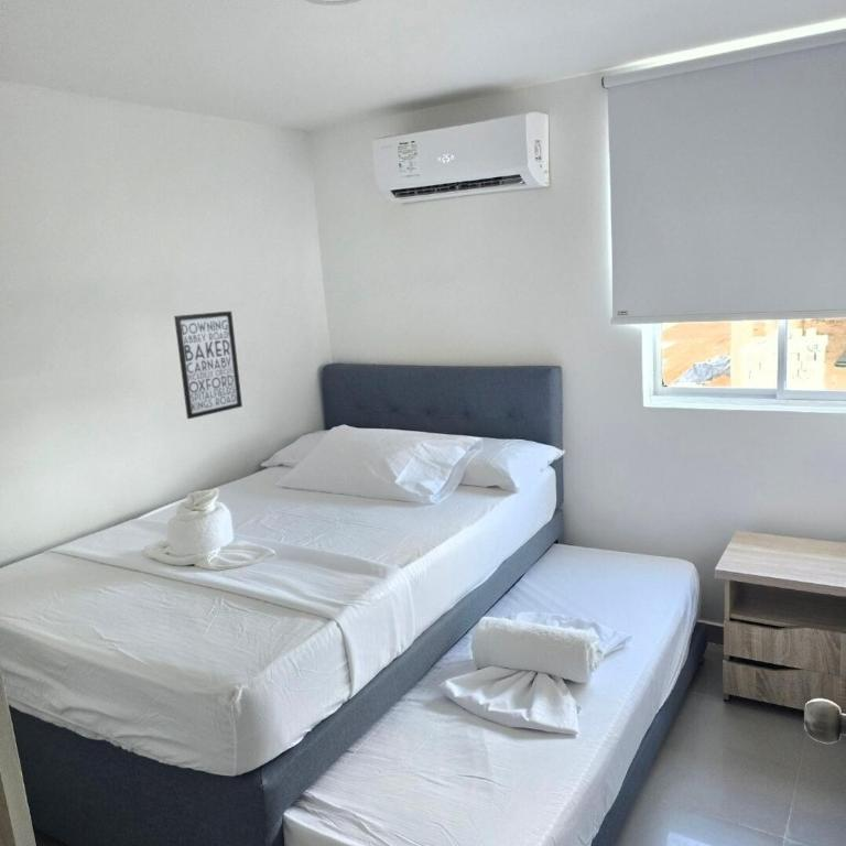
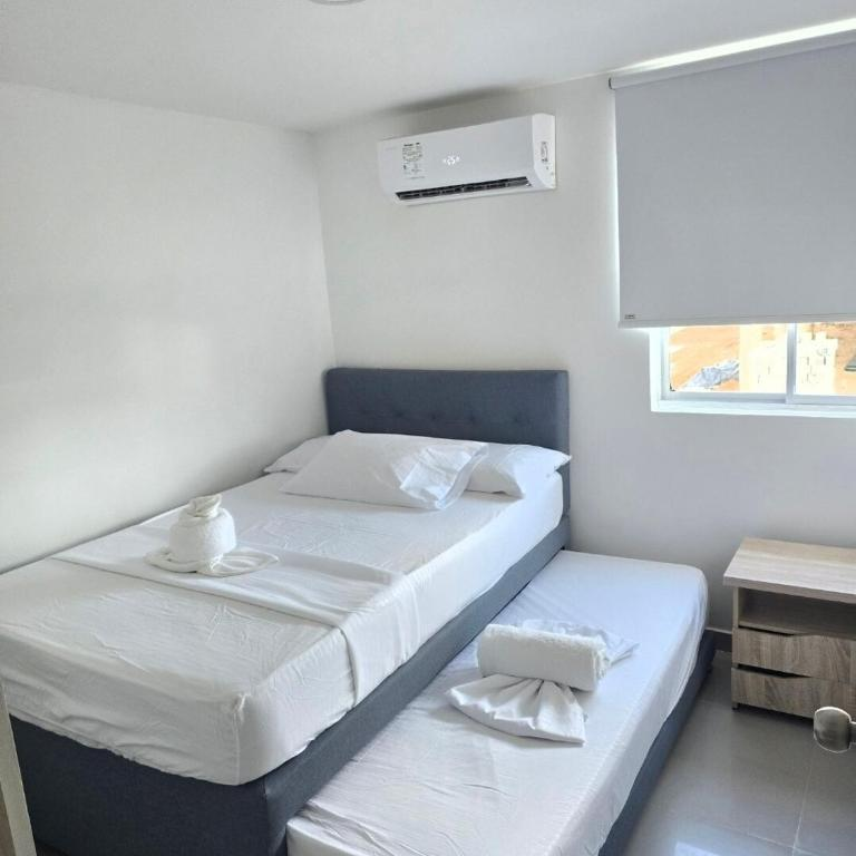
- wall art [173,310,243,420]
